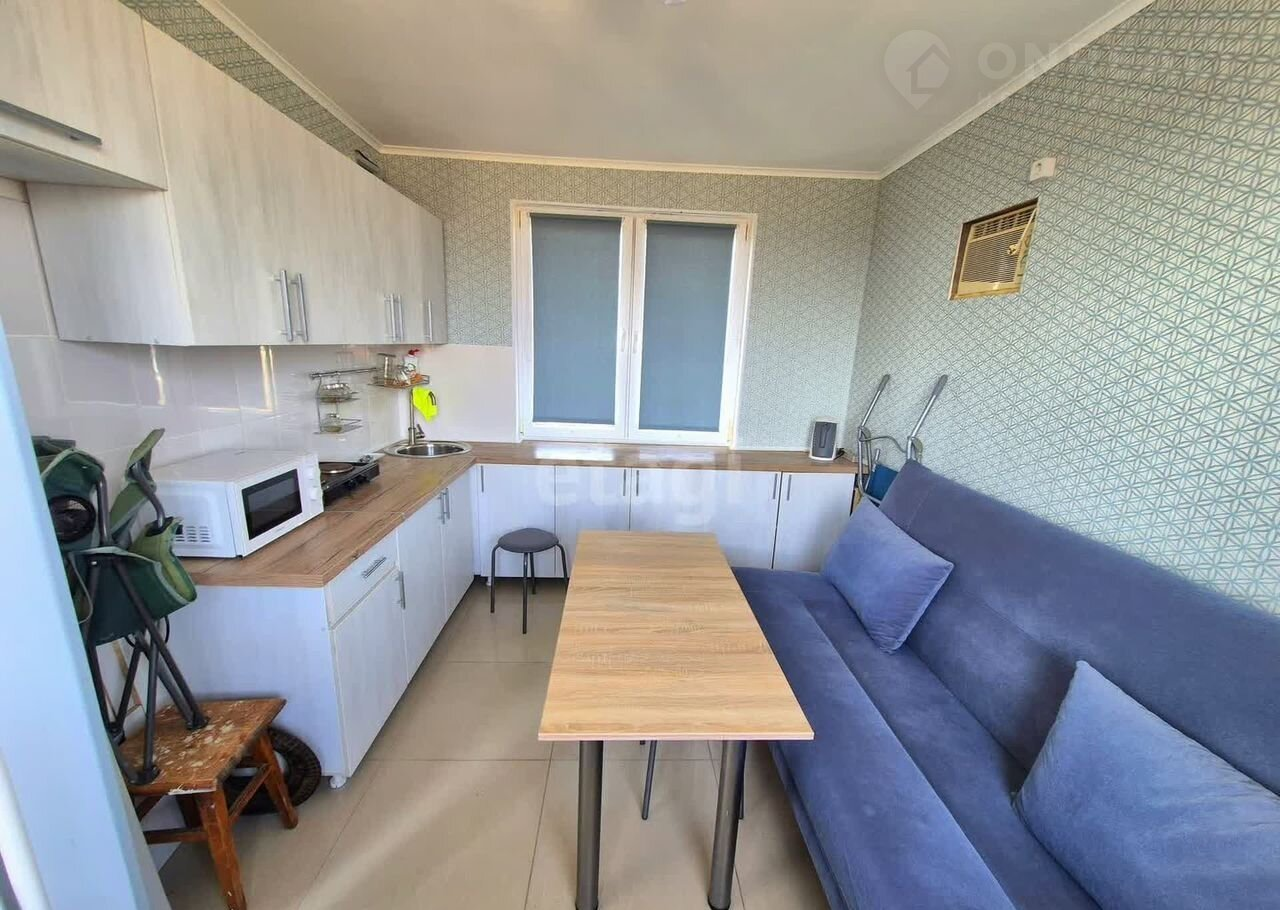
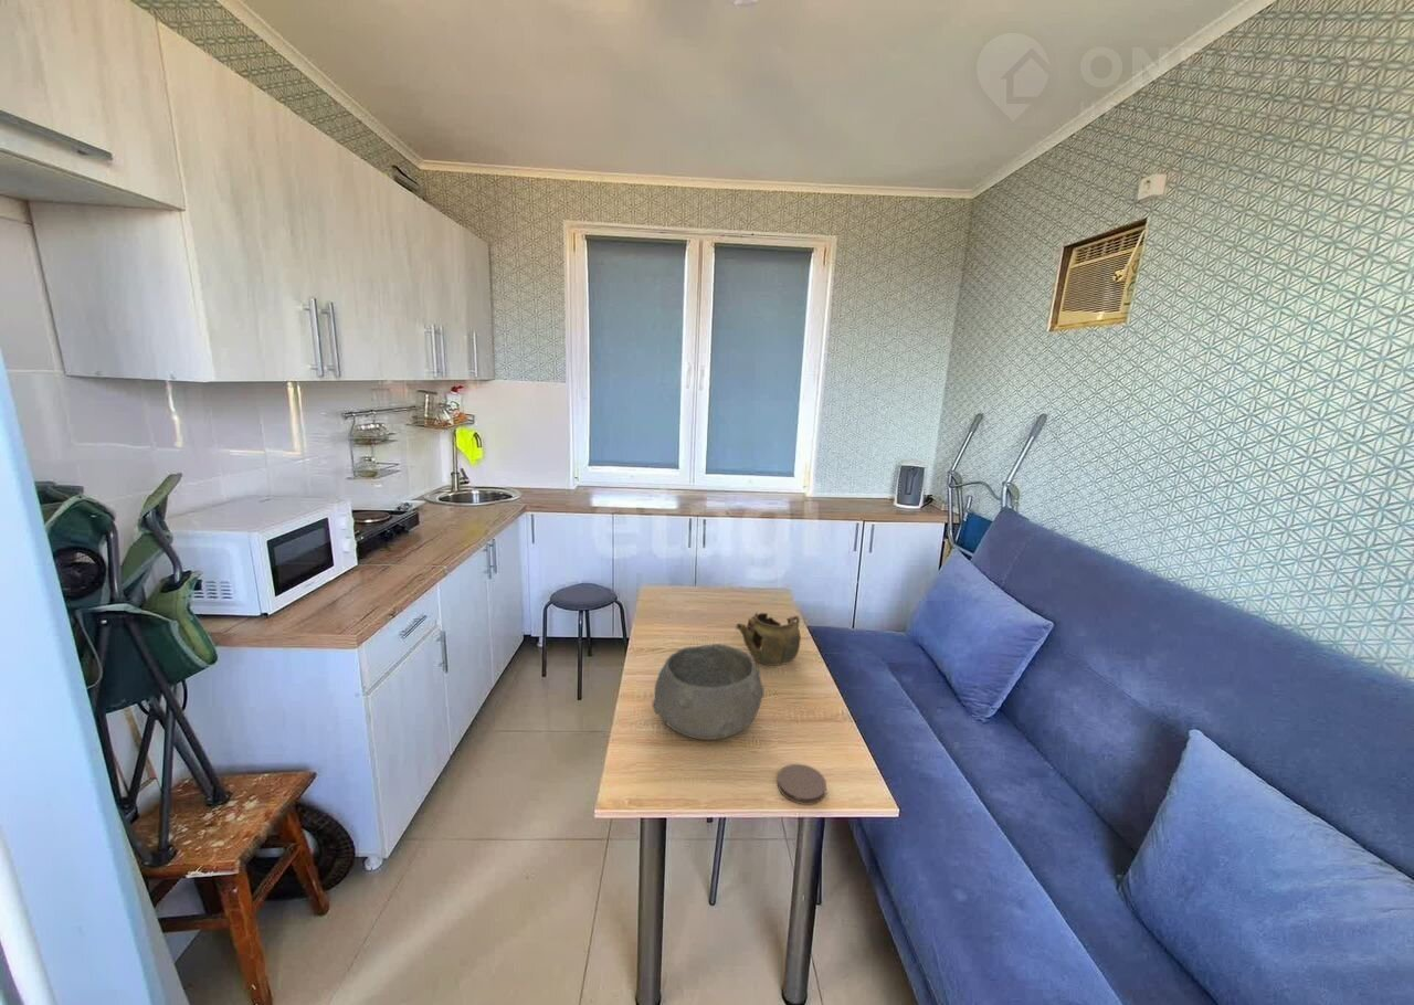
+ bowl [651,643,766,741]
+ coaster [777,763,827,806]
+ teapot [735,612,802,667]
